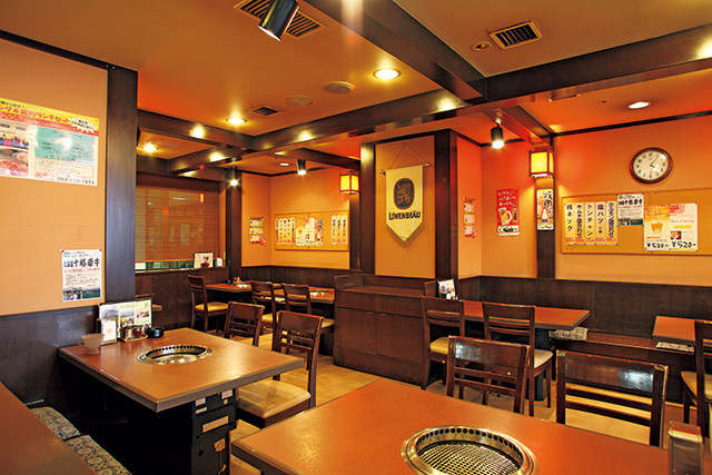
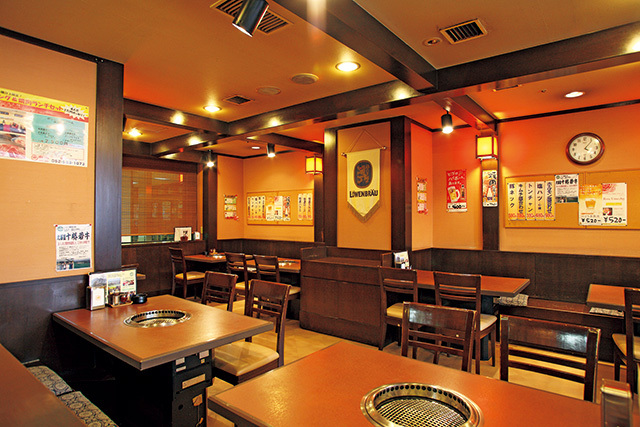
- teacup [77,333,106,355]
